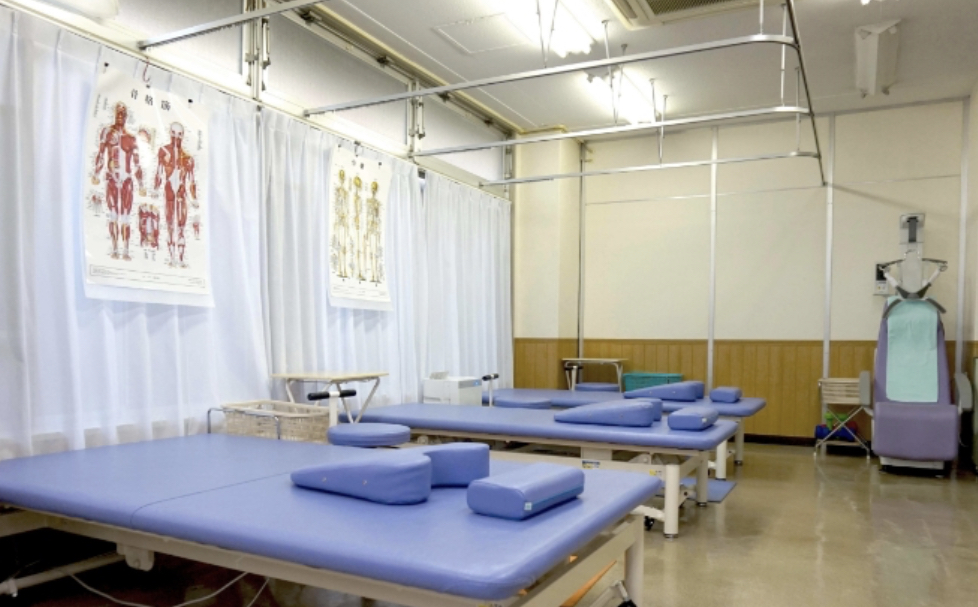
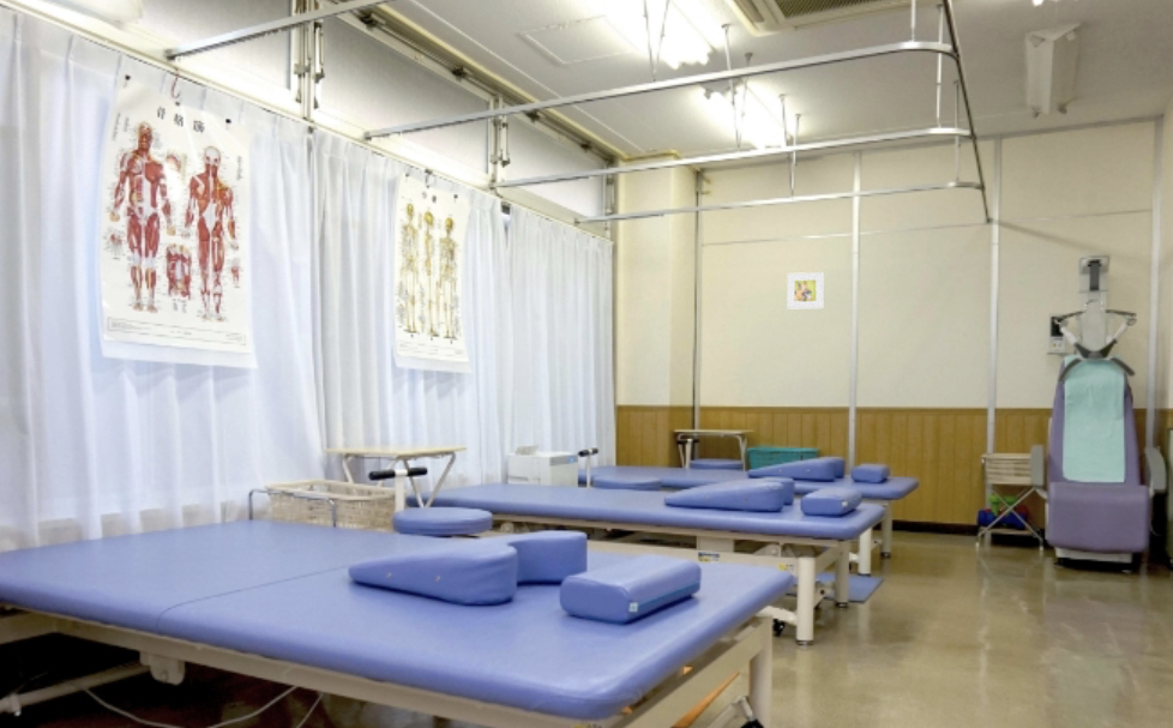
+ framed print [786,271,825,311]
